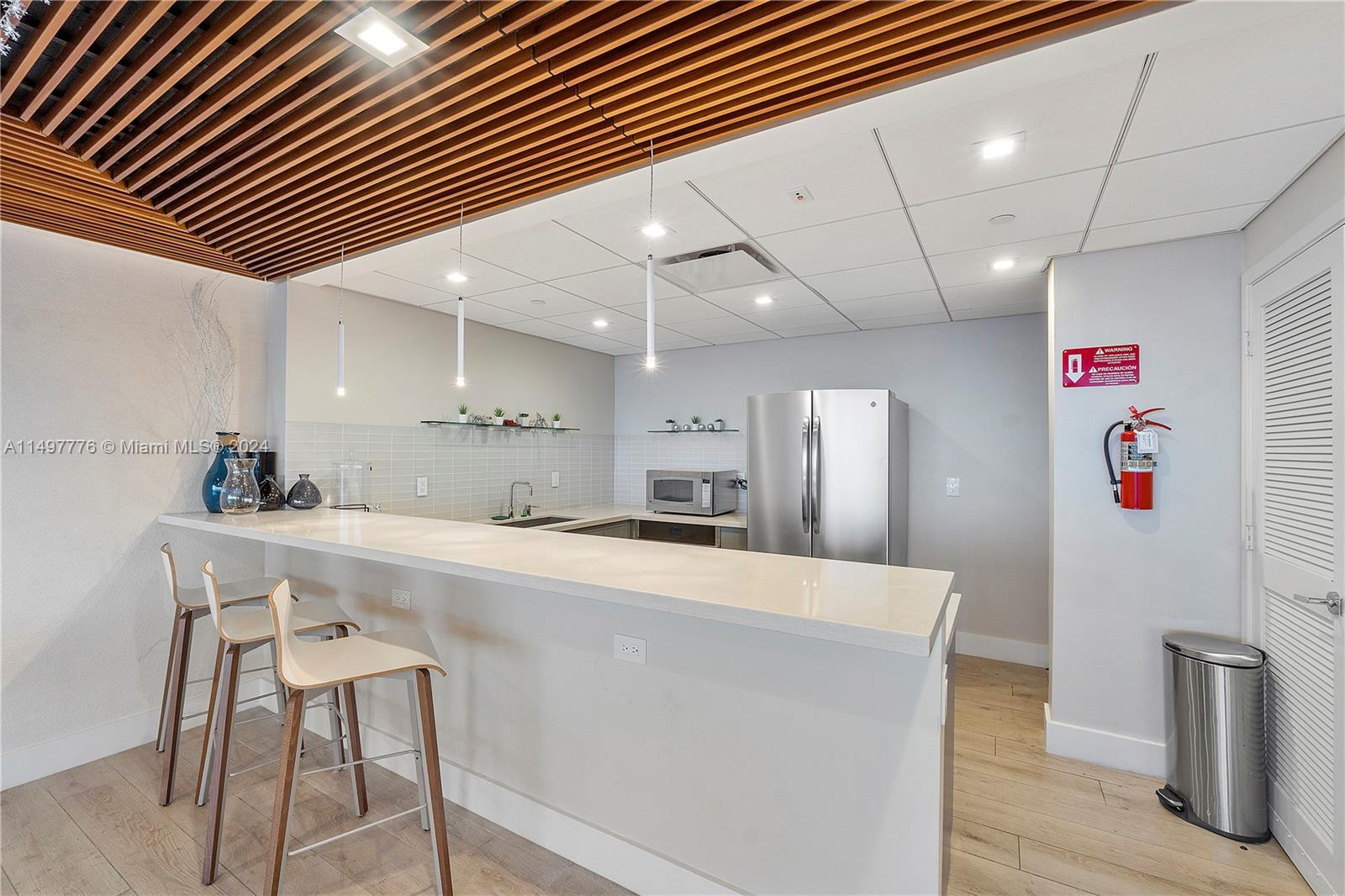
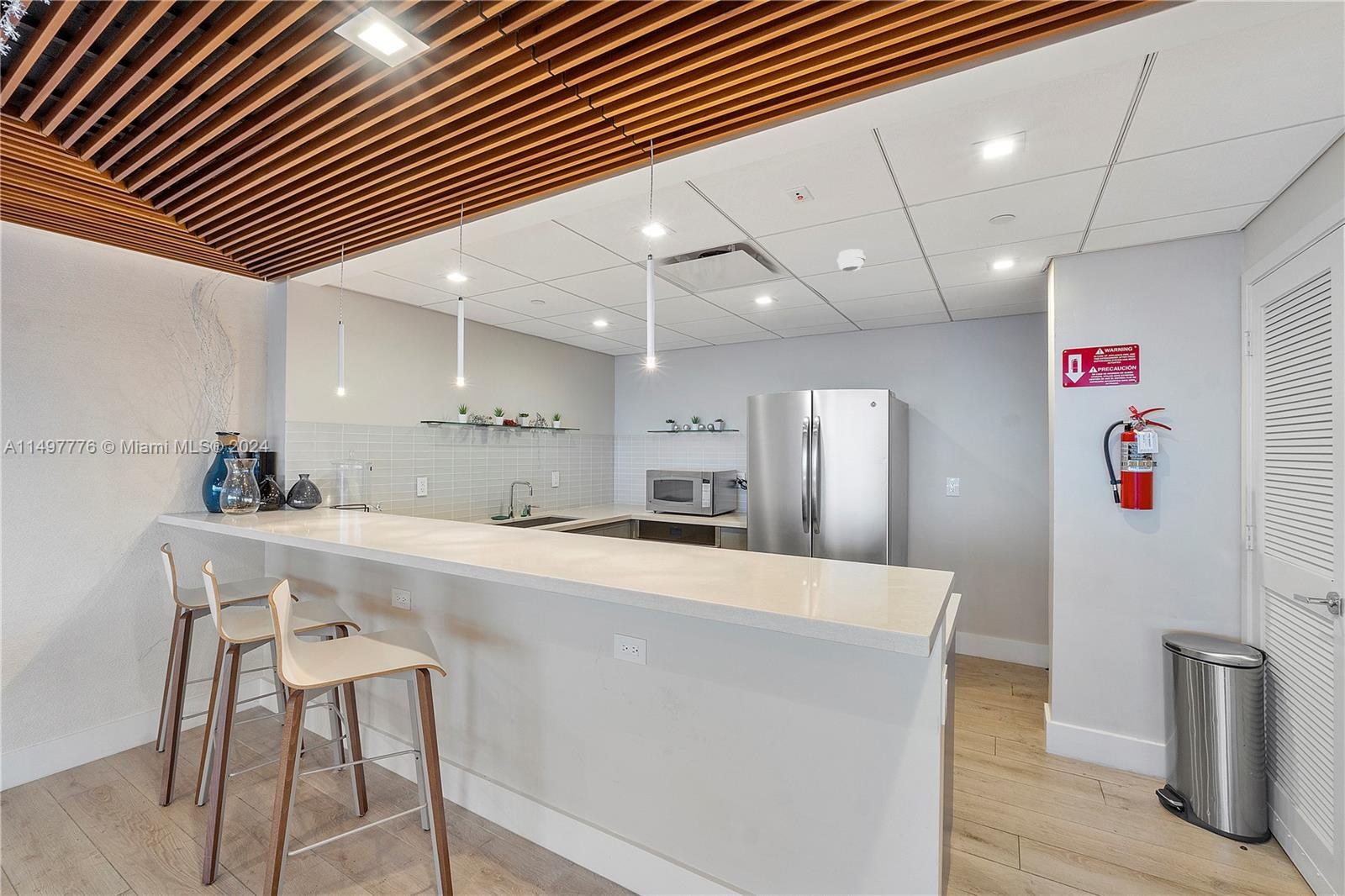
+ smoke detector [836,248,866,272]
